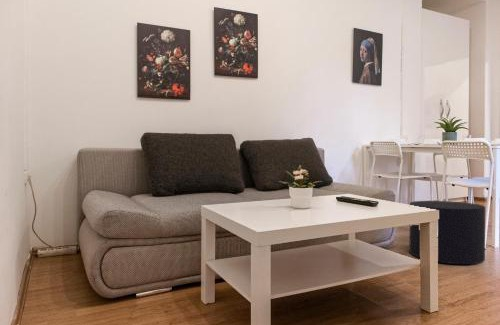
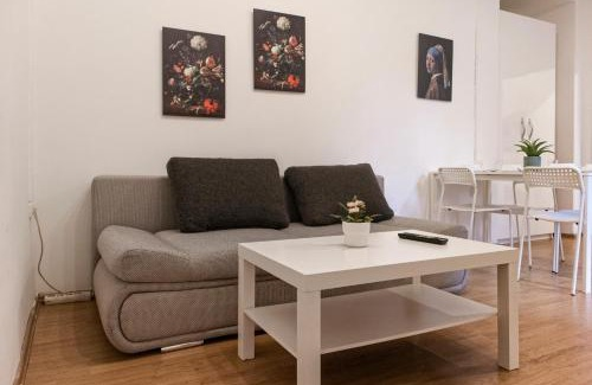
- stool [408,200,486,265]
